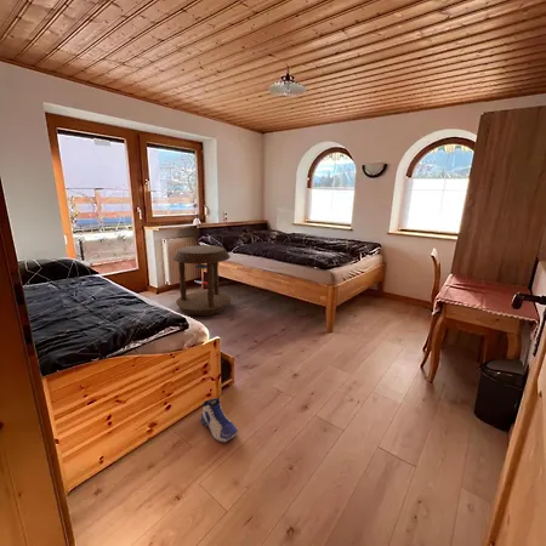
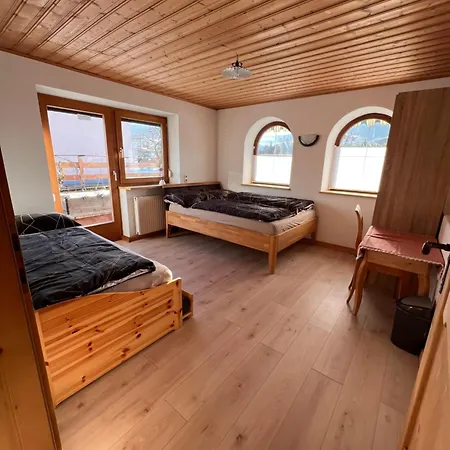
- side table [172,244,232,317]
- sneaker [199,397,239,443]
